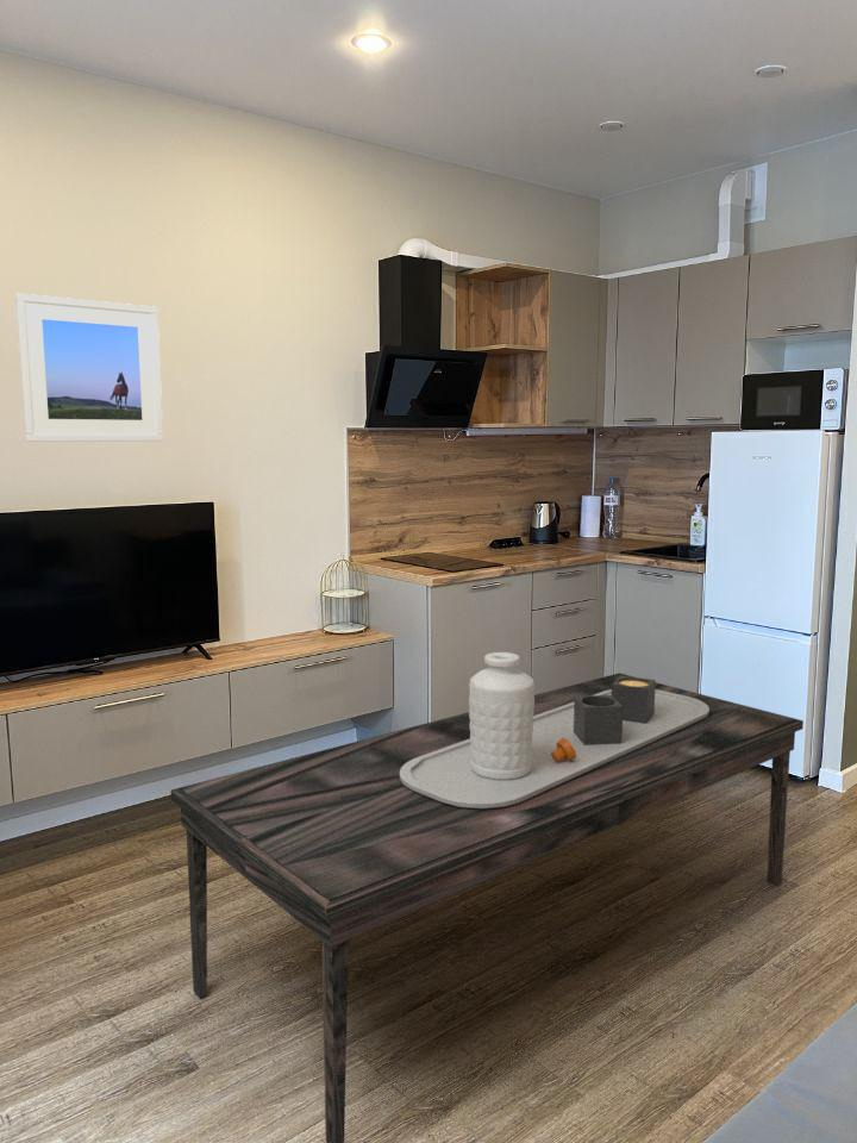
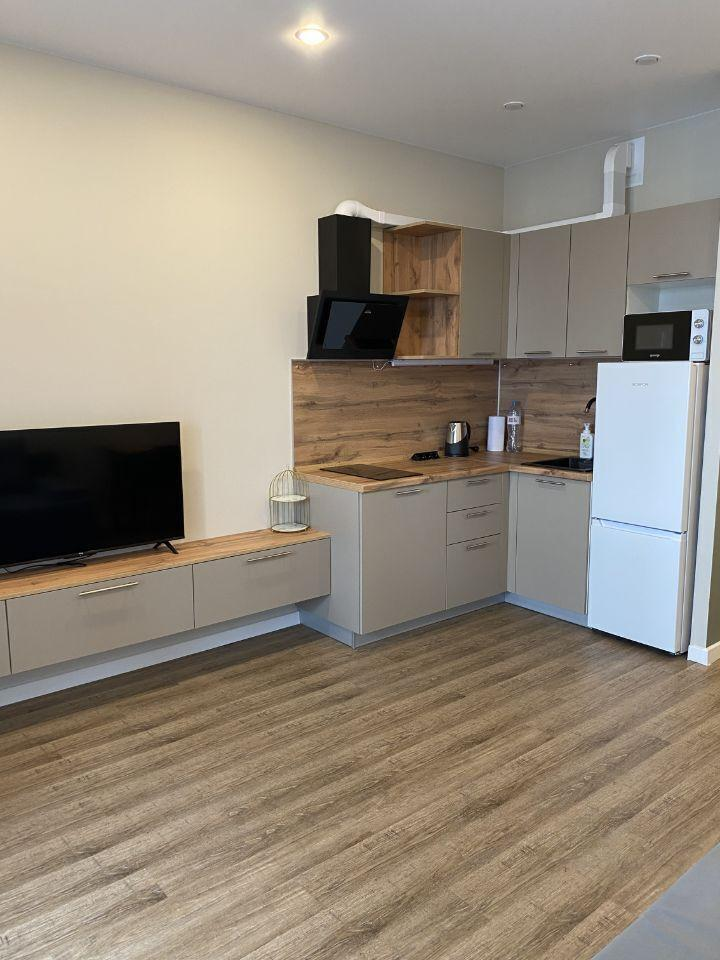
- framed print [14,293,164,443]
- dining table [170,651,805,1143]
